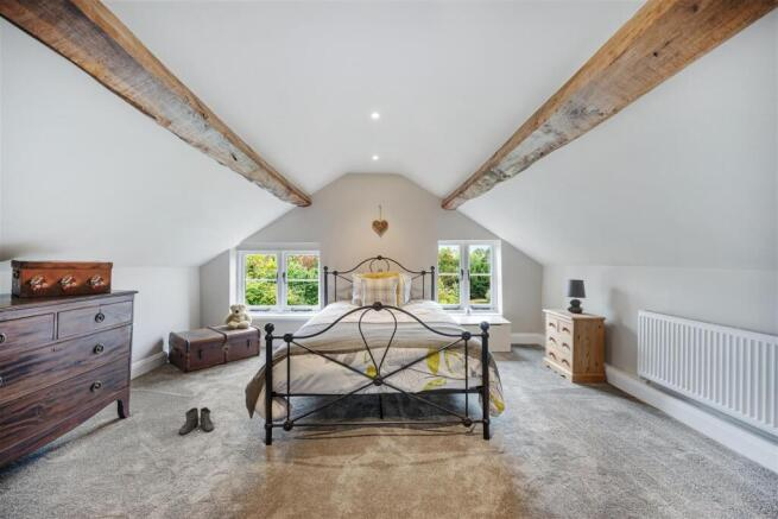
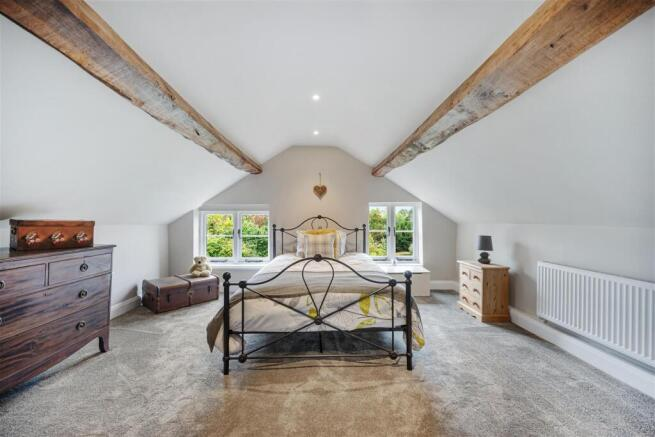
- boots [177,406,215,436]
